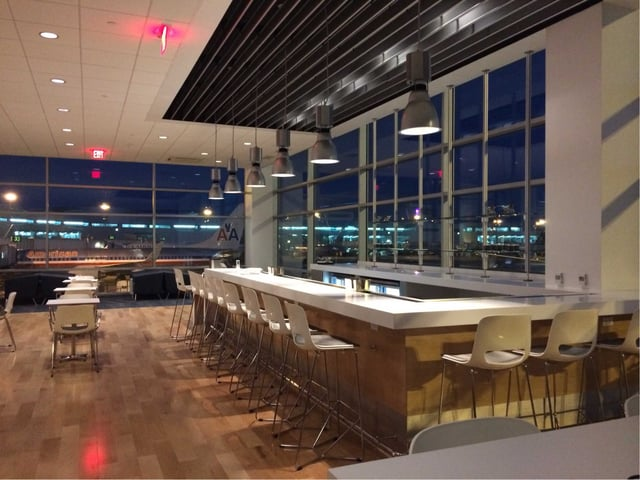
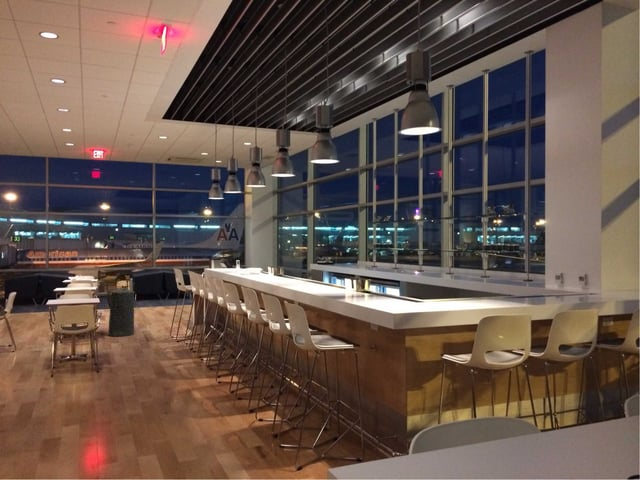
+ trash can [106,286,136,337]
